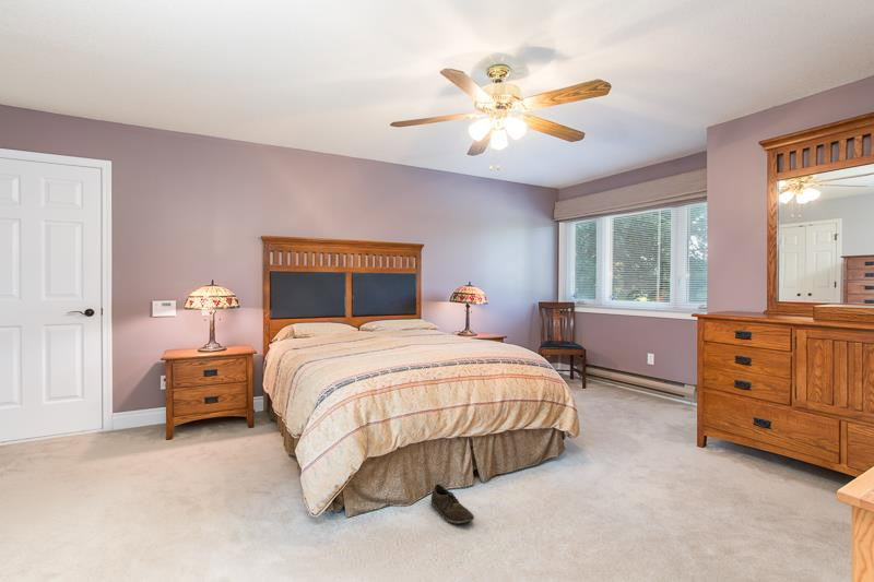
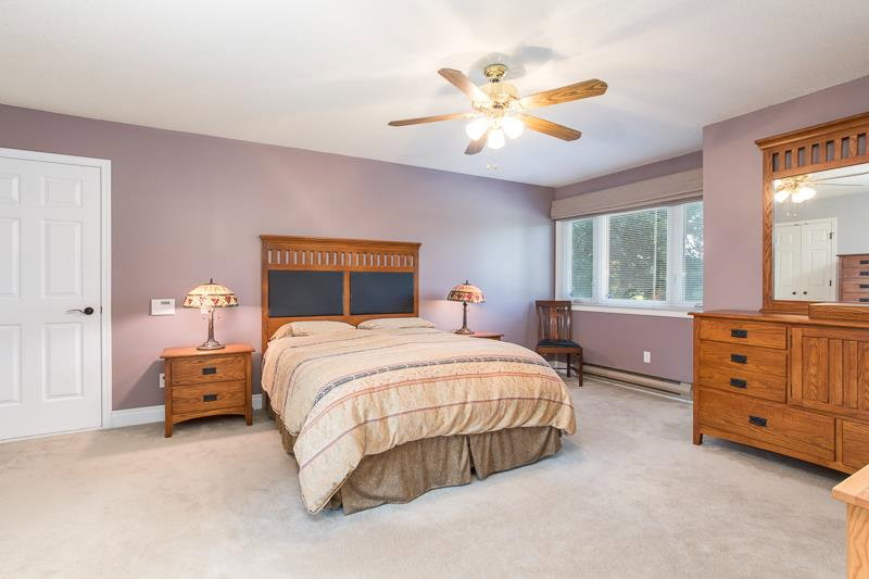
- shoe [429,483,475,525]
